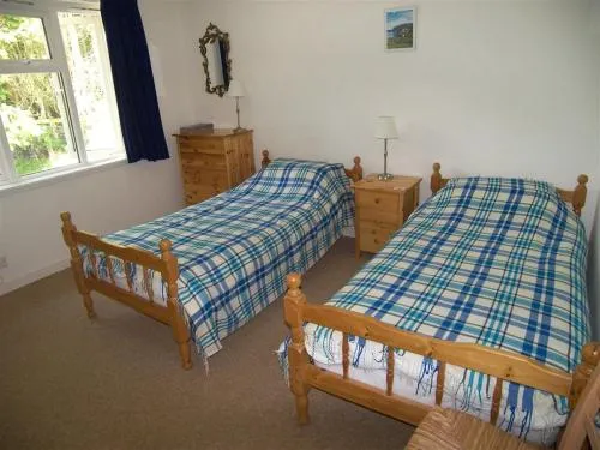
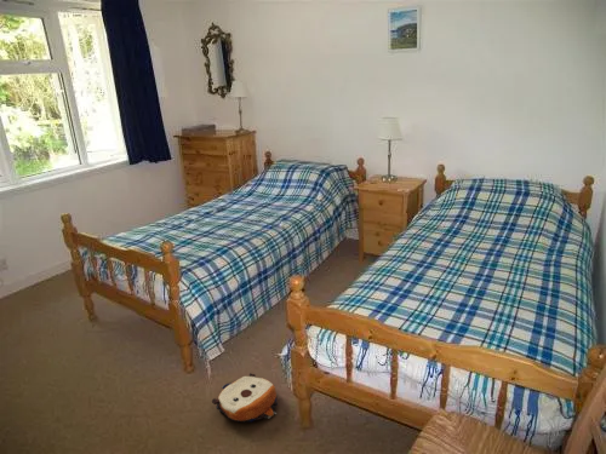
+ plush toy [211,372,279,424]
